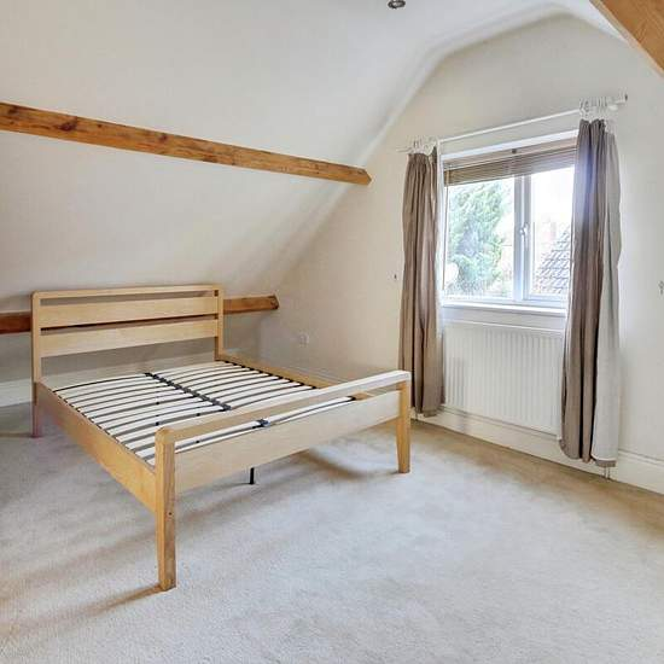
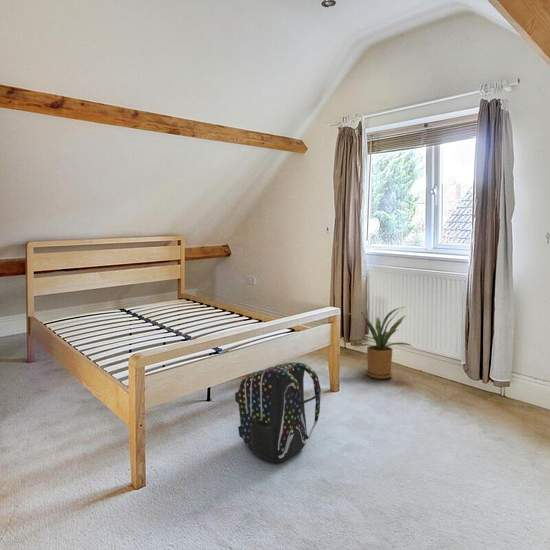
+ house plant [346,306,414,380]
+ backpack [234,361,322,464]
